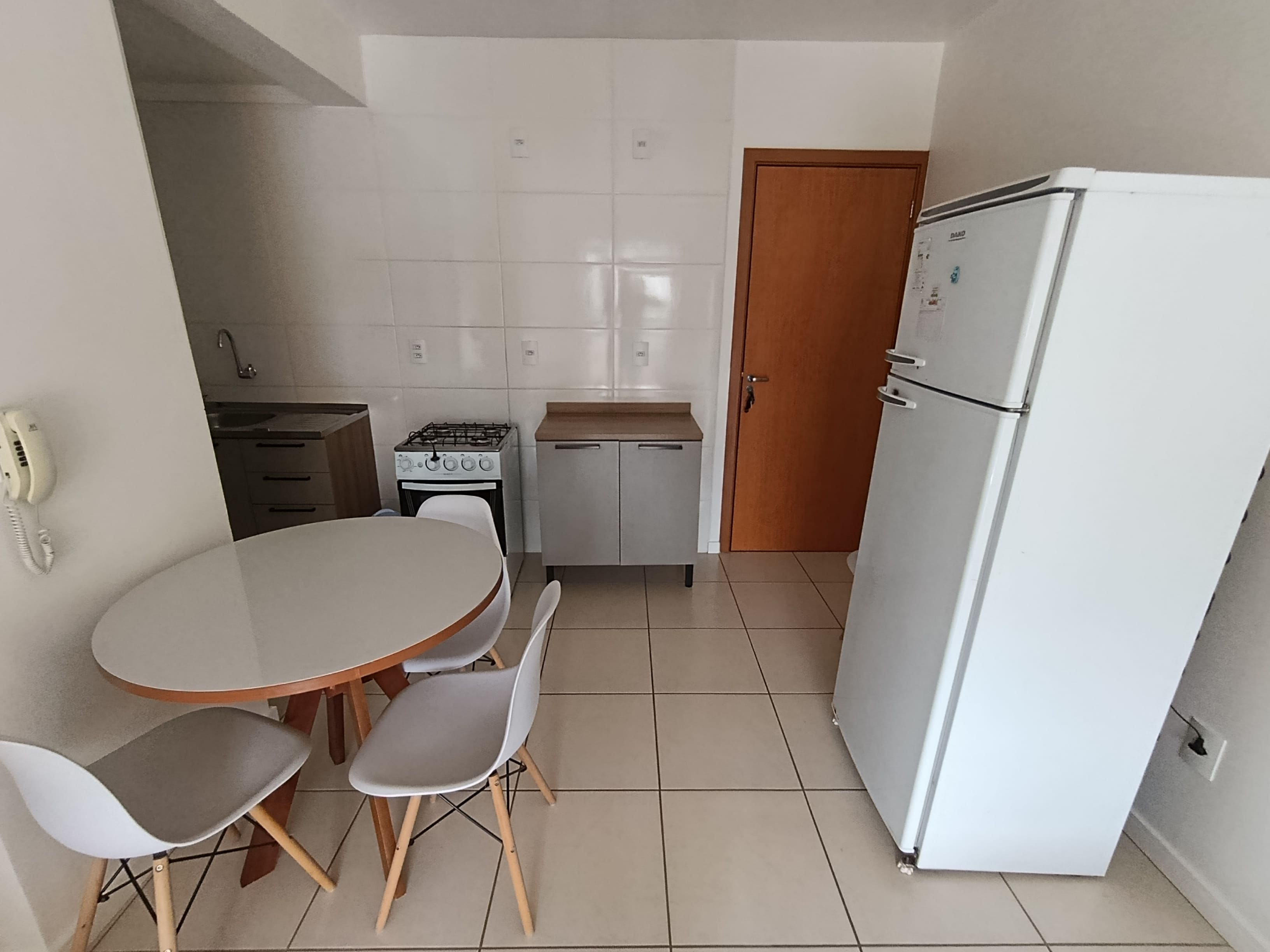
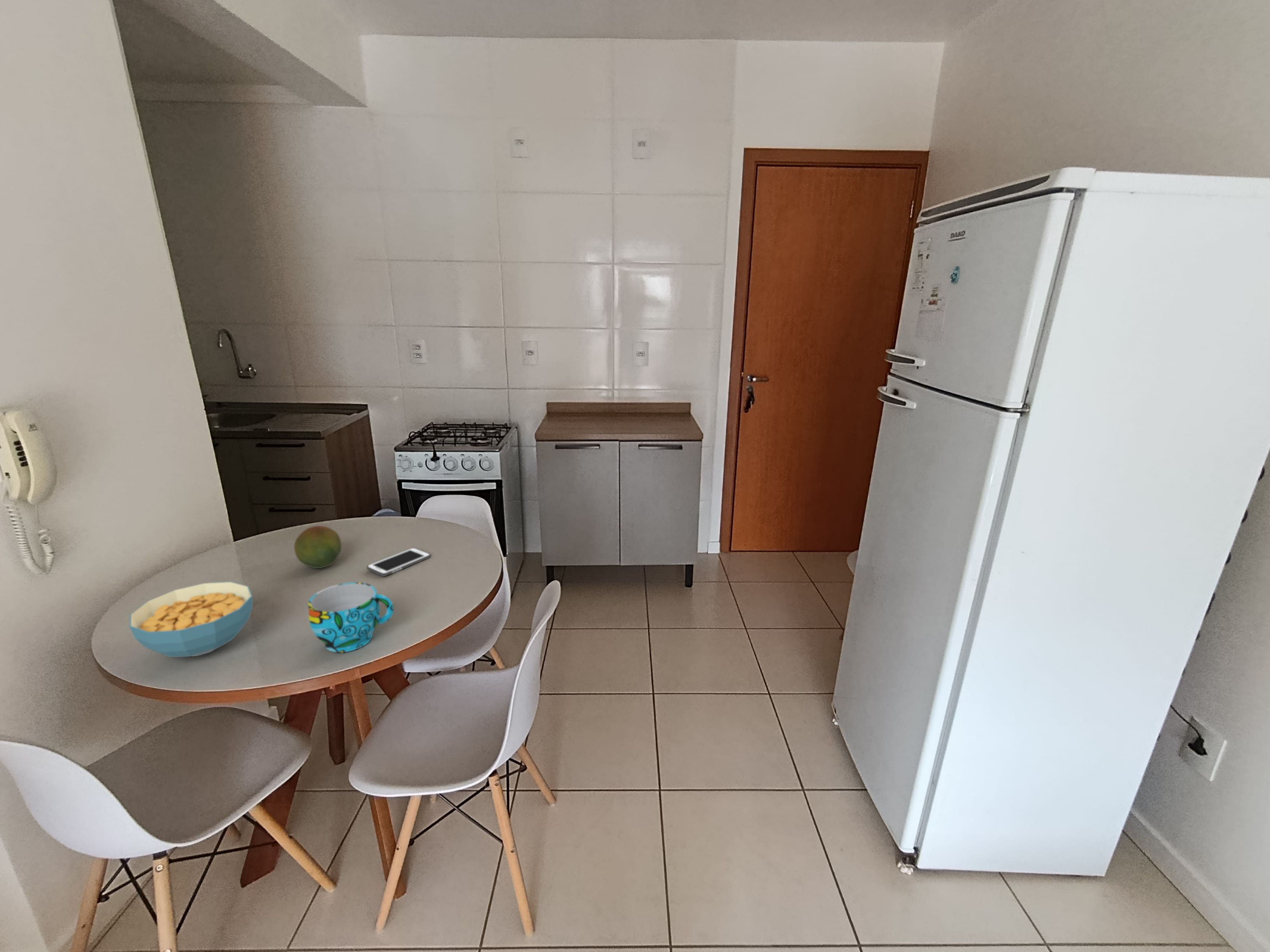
+ cereal bowl [129,581,253,658]
+ fruit [294,525,342,569]
+ cell phone [366,547,431,577]
+ cup [308,582,394,653]
